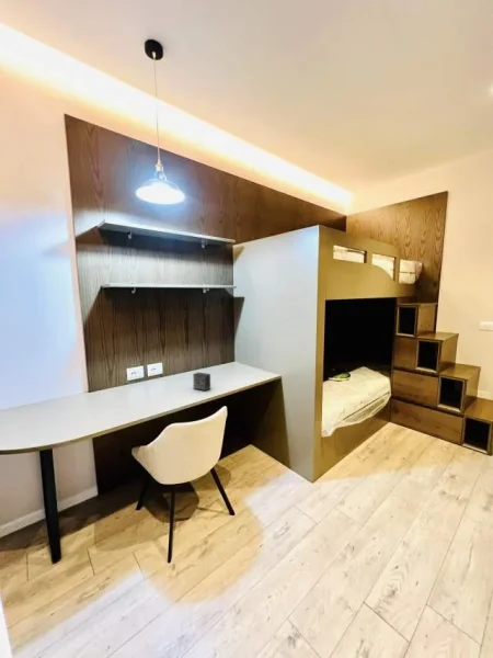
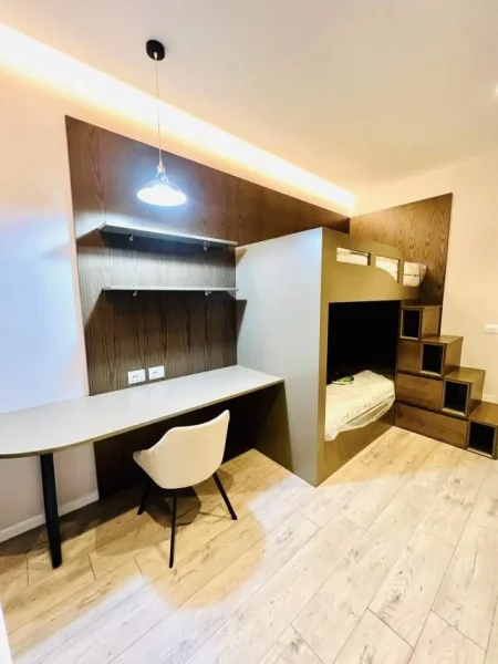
- small box [192,372,211,392]
